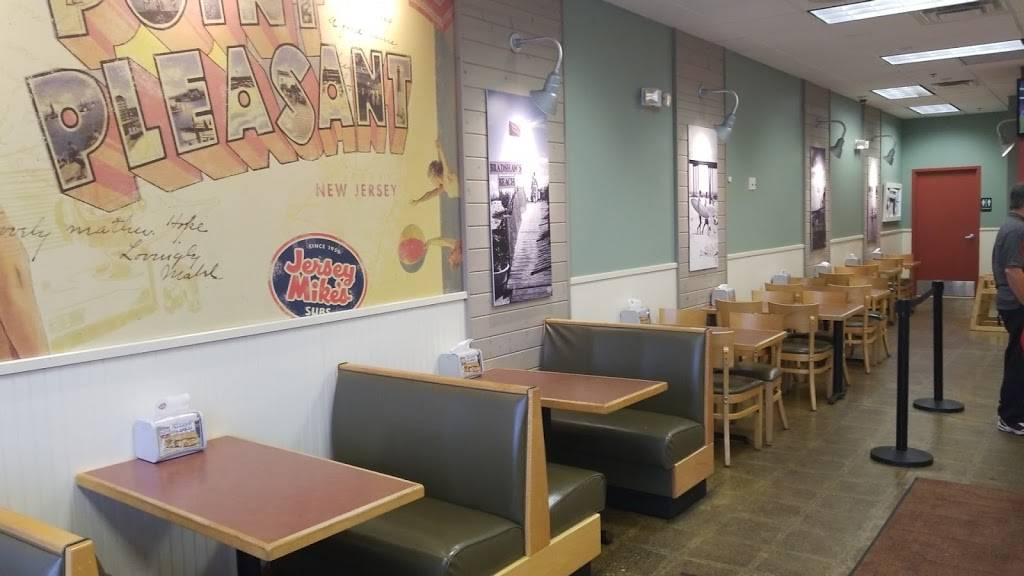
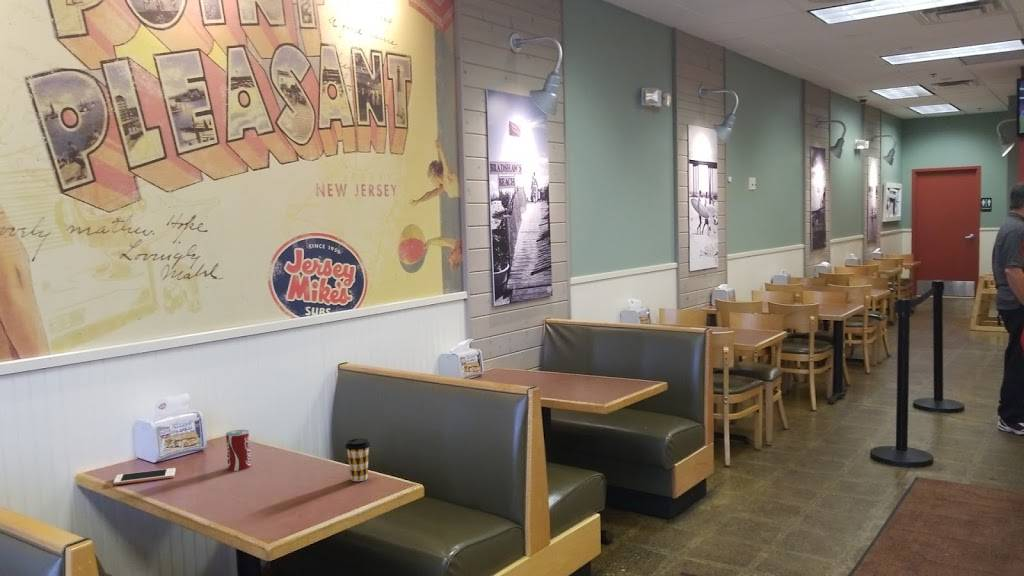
+ cell phone [113,467,177,486]
+ soda can [225,429,251,472]
+ coffee cup [344,437,371,482]
